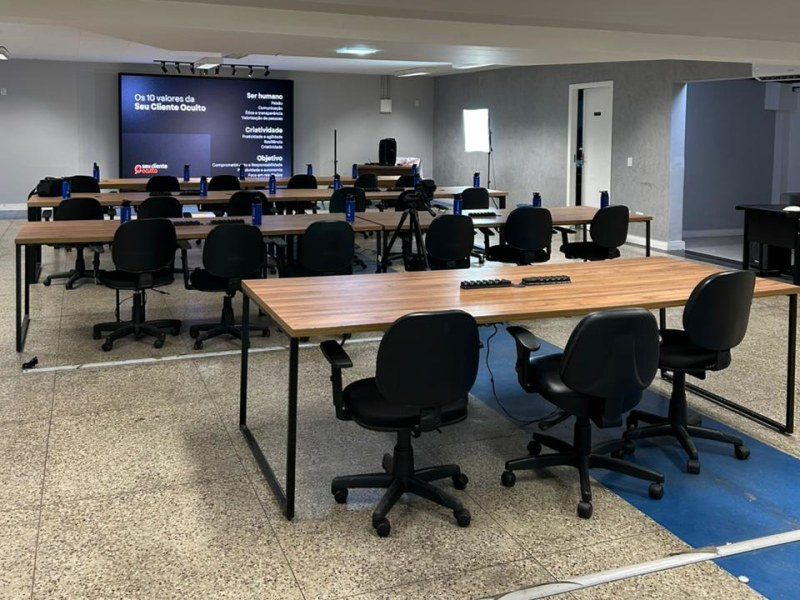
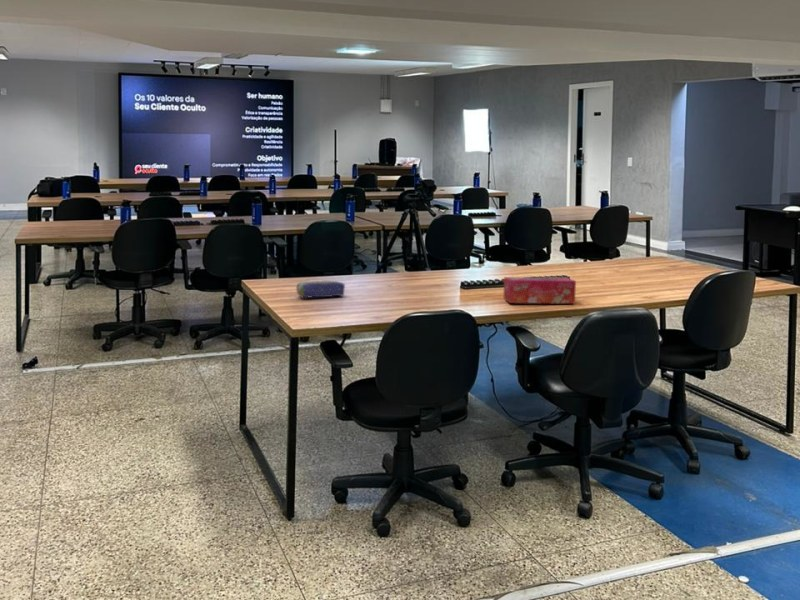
+ tissue box [502,276,577,304]
+ pencil case [295,279,346,299]
